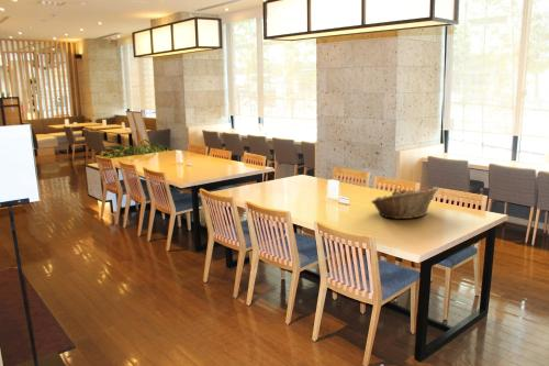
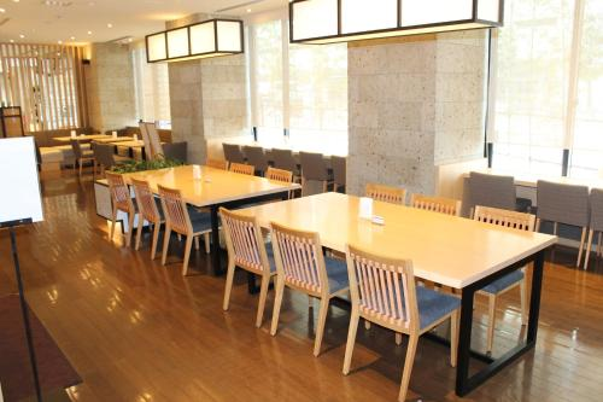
- fruit basket [370,186,439,220]
